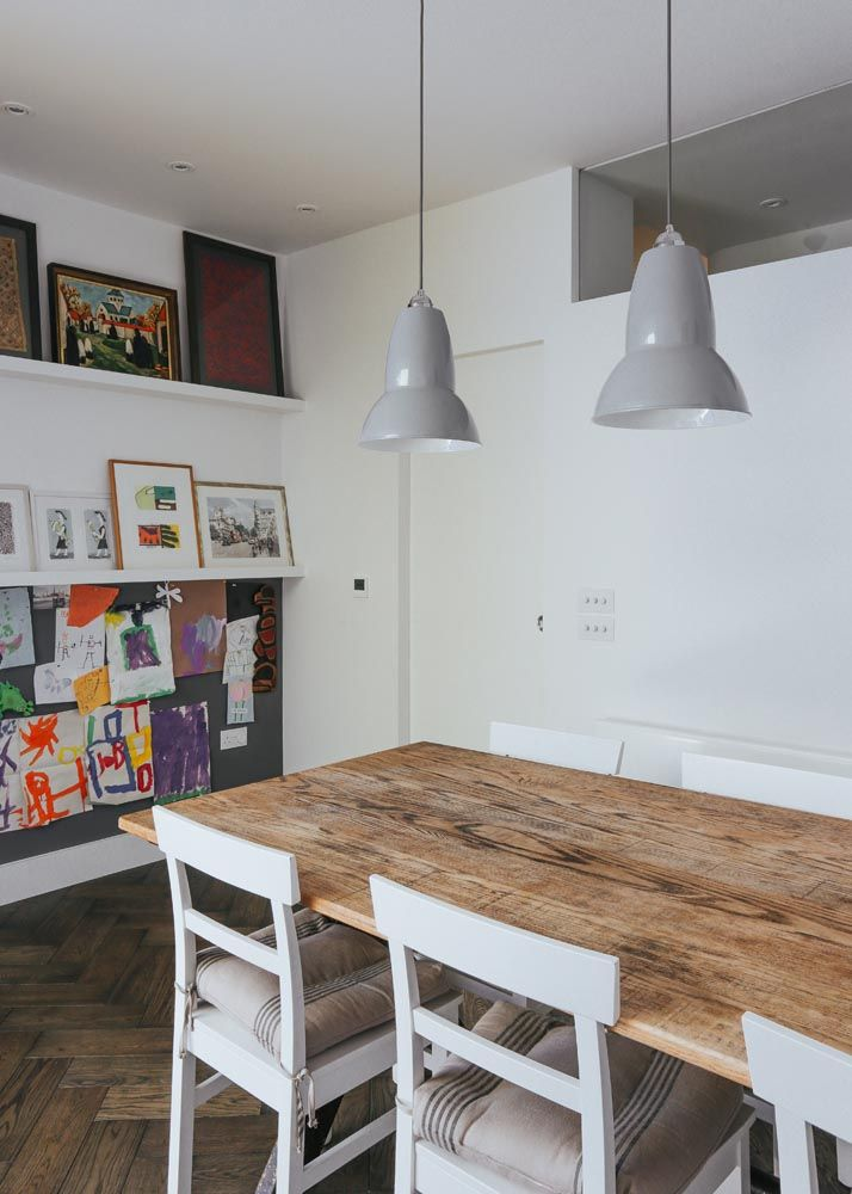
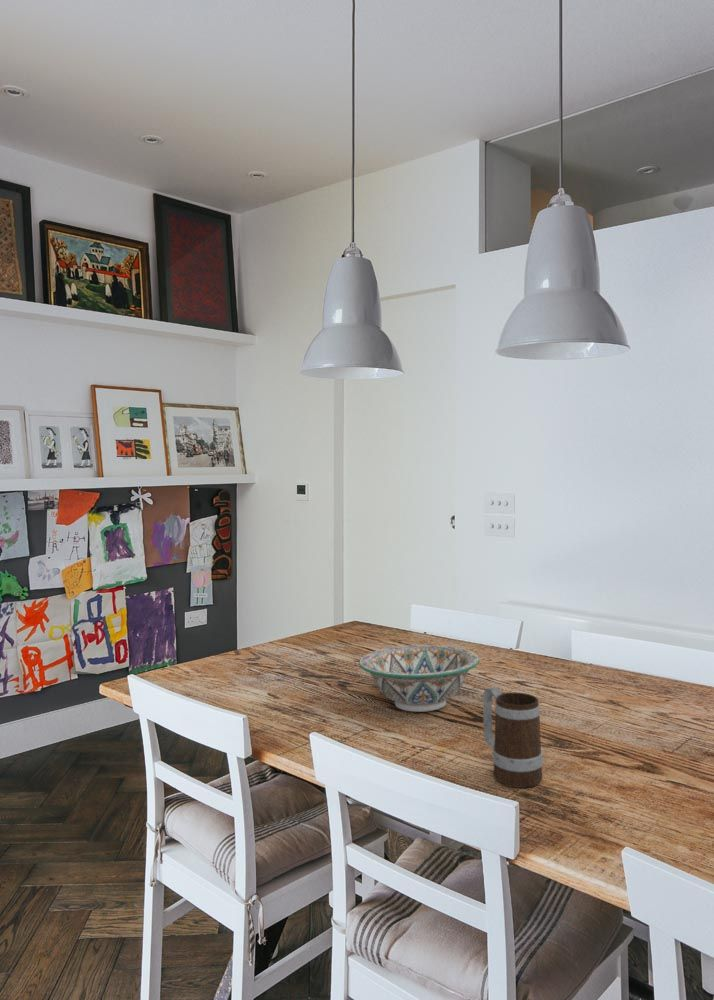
+ mug [481,686,544,789]
+ decorative bowl [358,644,480,713]
